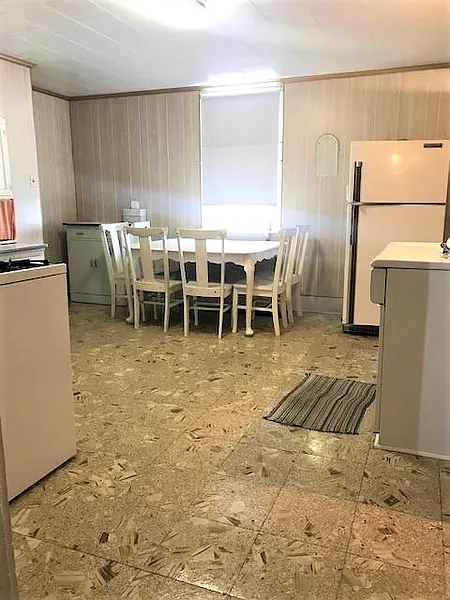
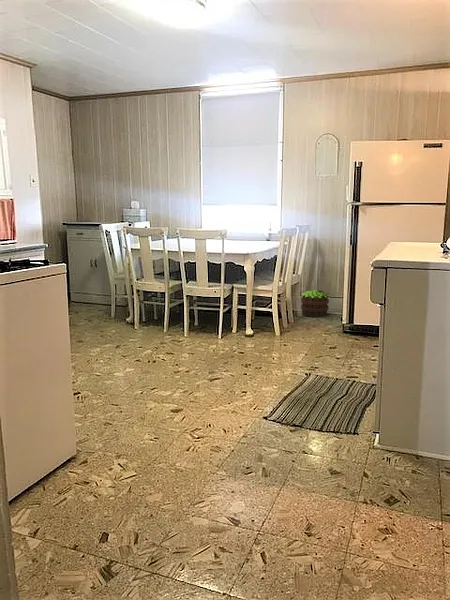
+ potted plant [300,289,331,318]
